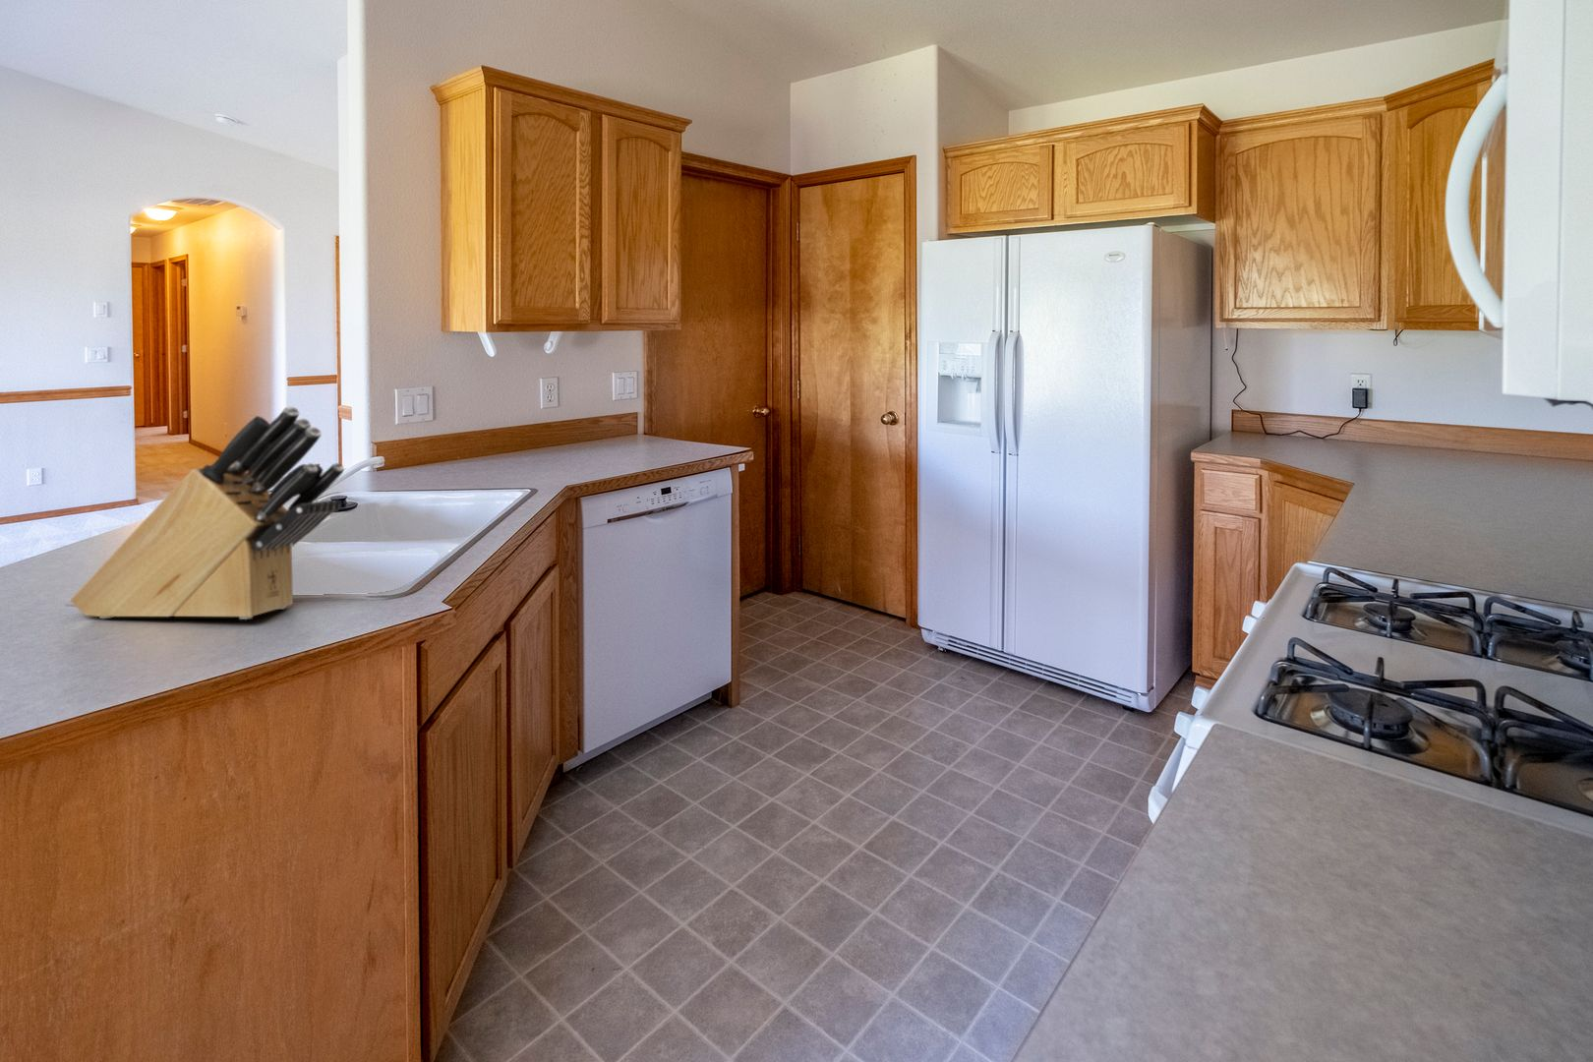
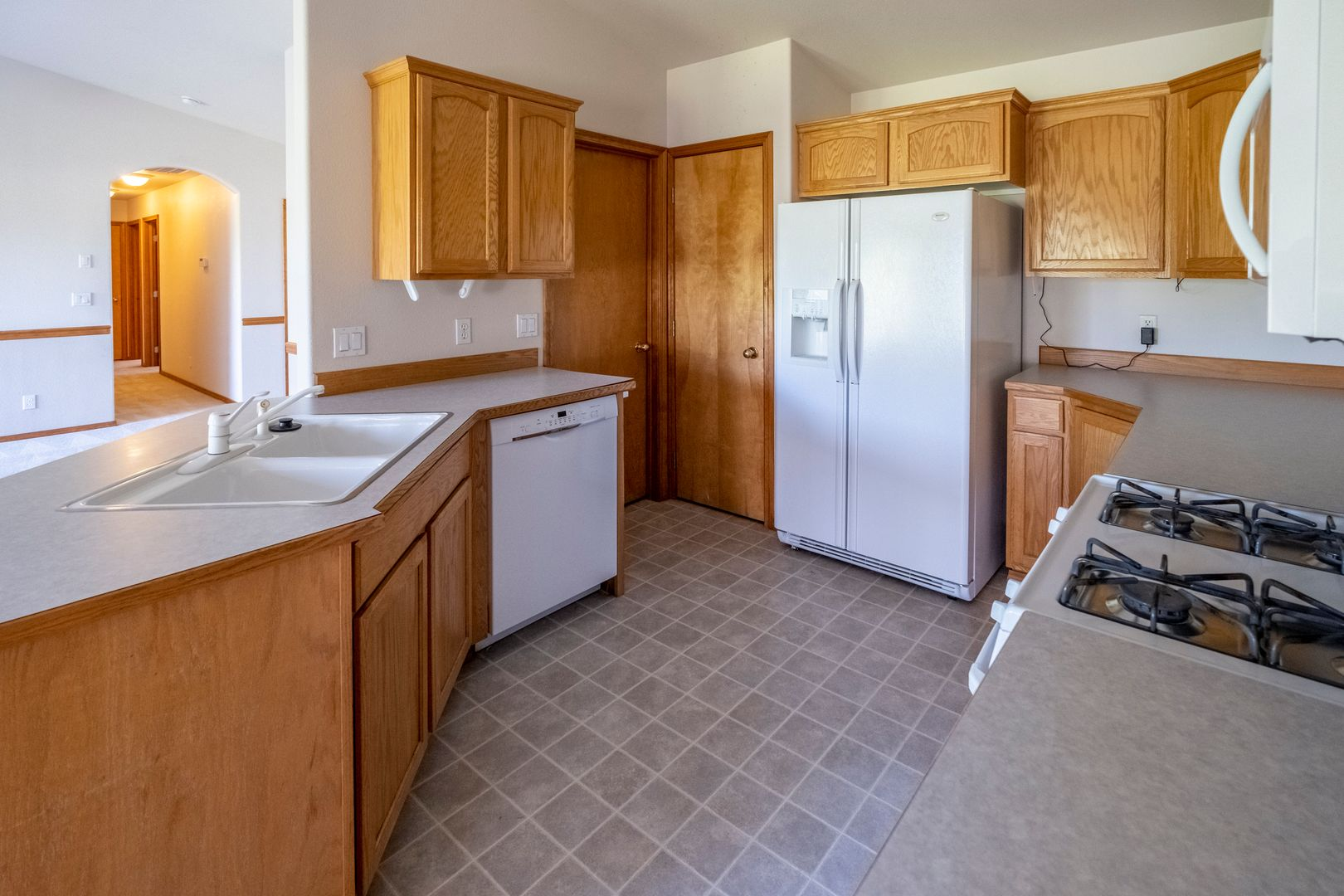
- knife block [70,405,345,620]
